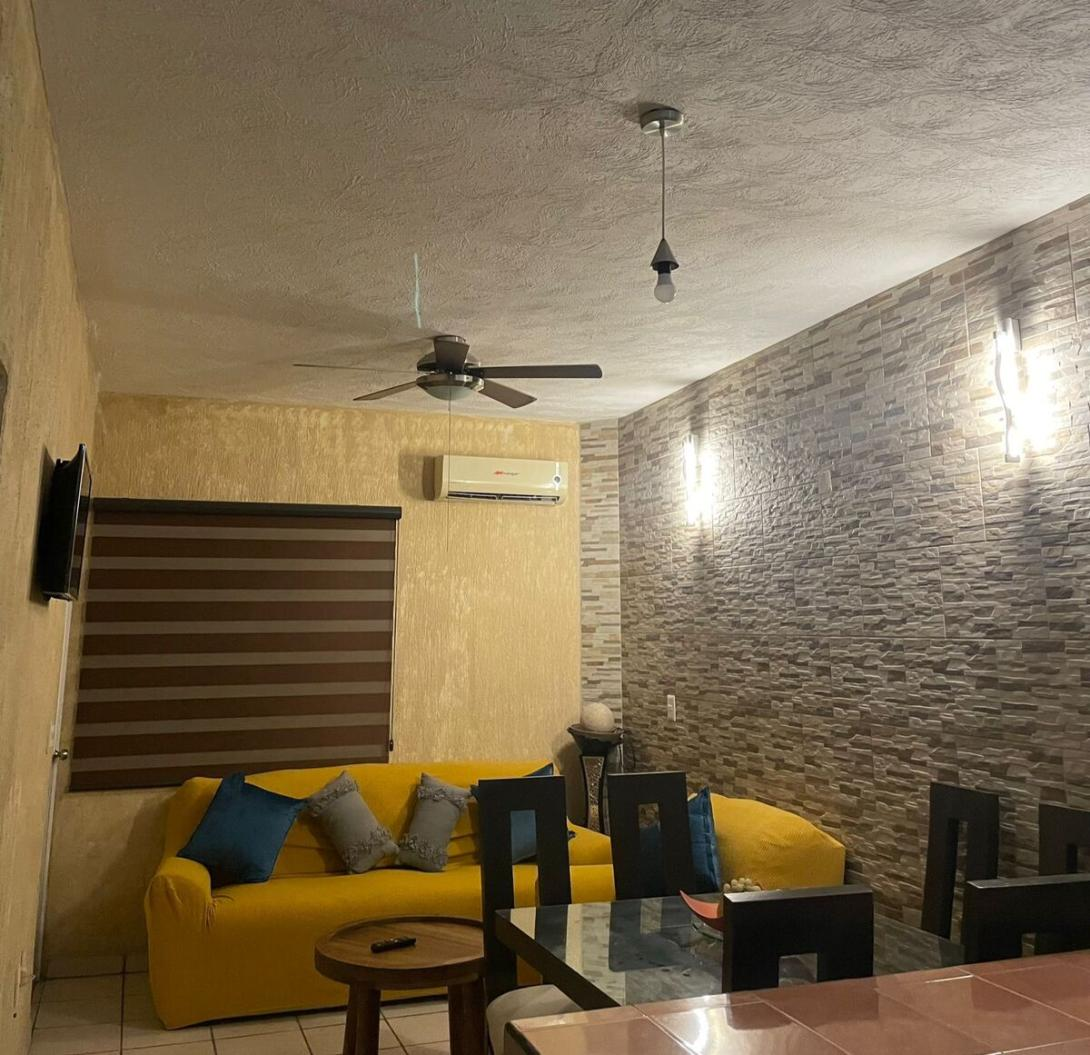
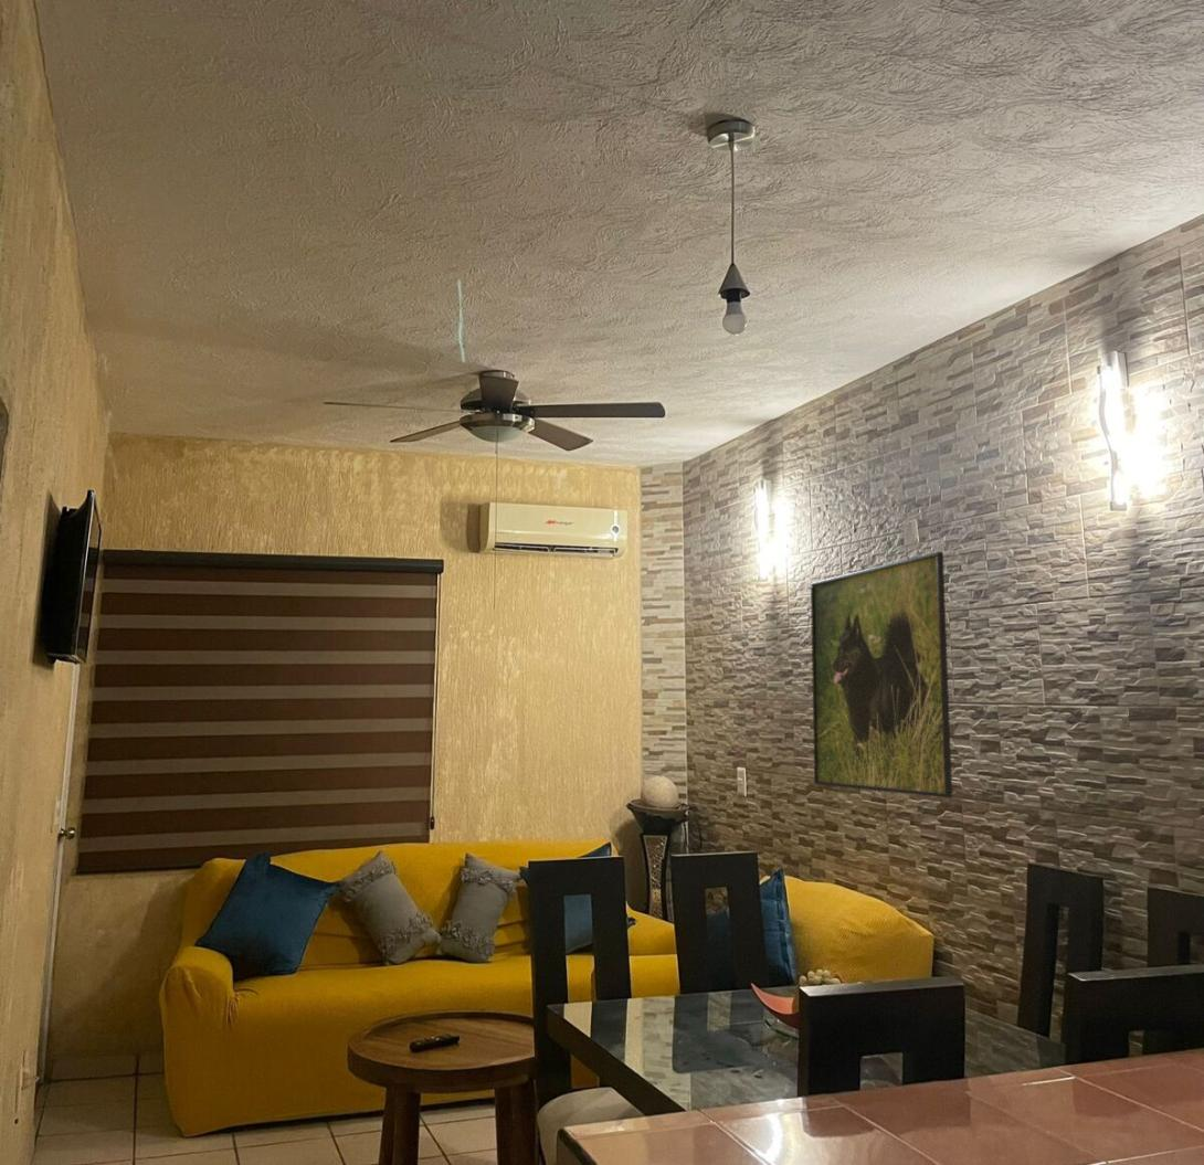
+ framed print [810,551,953,798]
